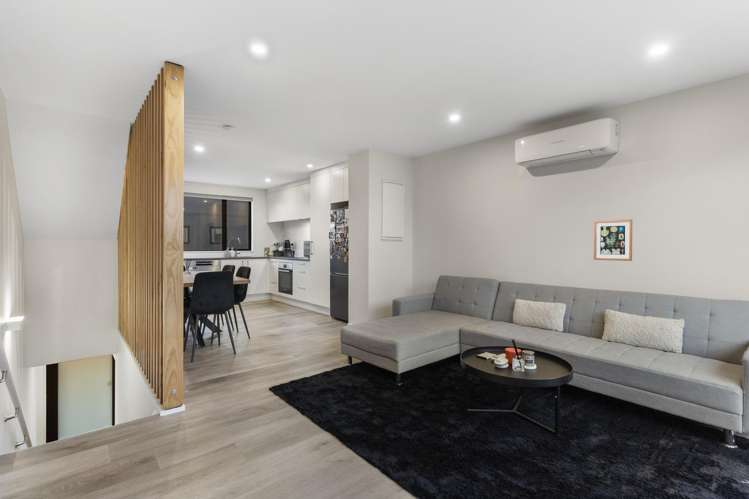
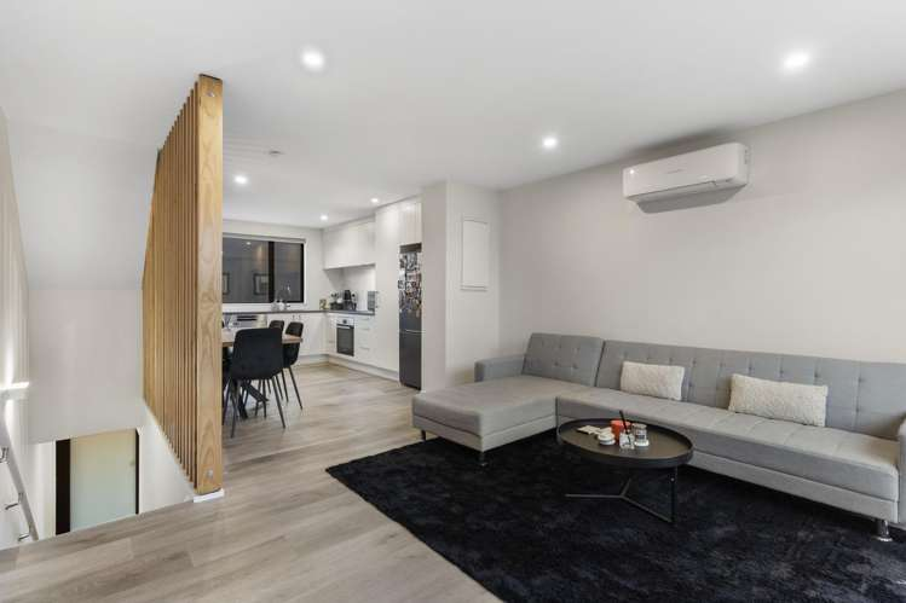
- wall art [593,218,633,262]
